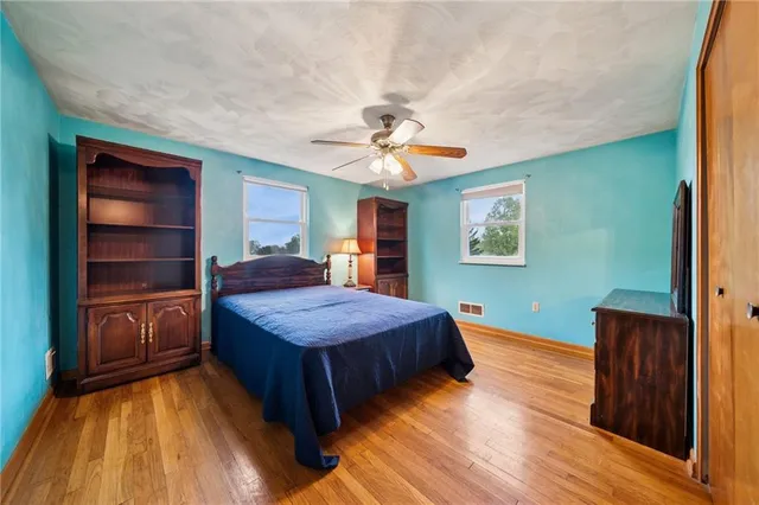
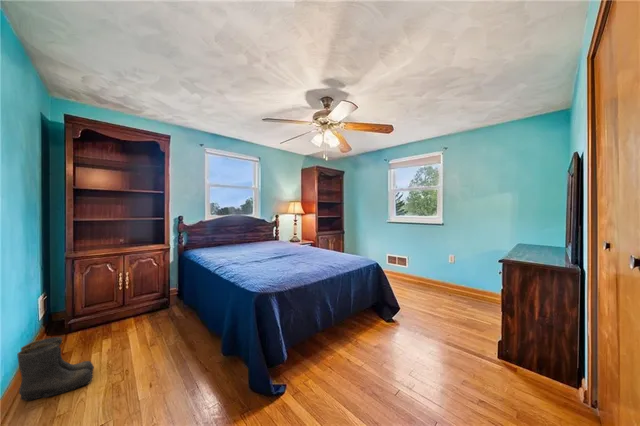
+ boots [17,336,95,402]
